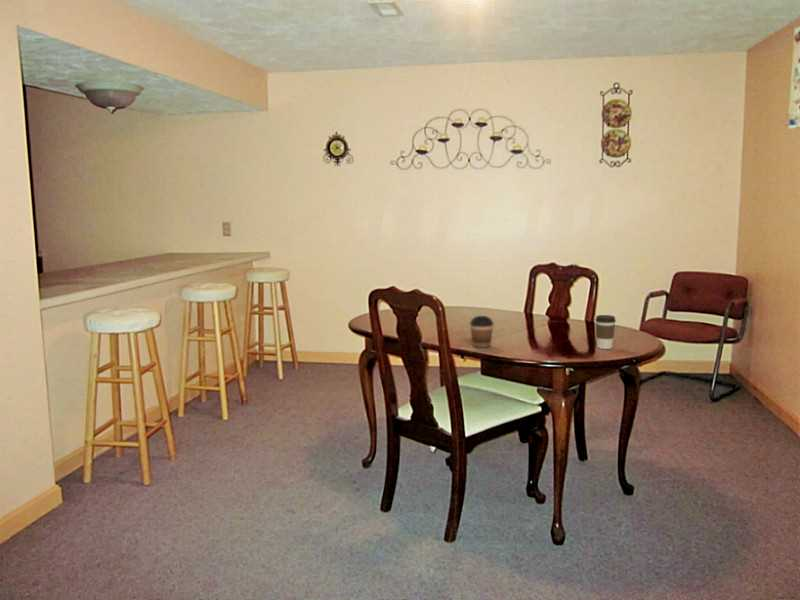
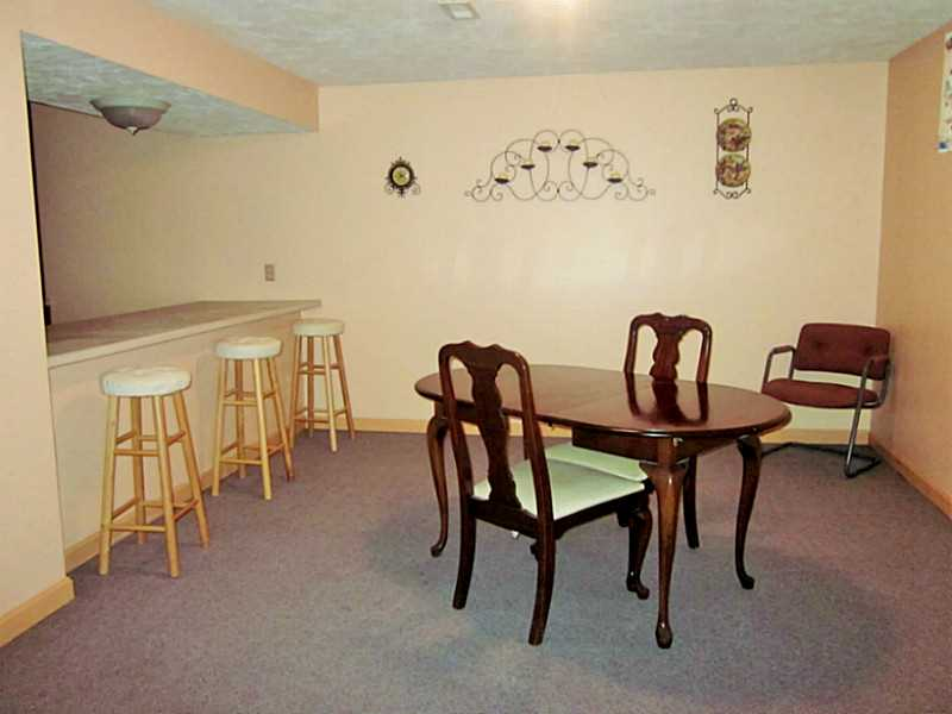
- coffee cup [594,314,617,350]
- coffee cup [469,315,495,349]
